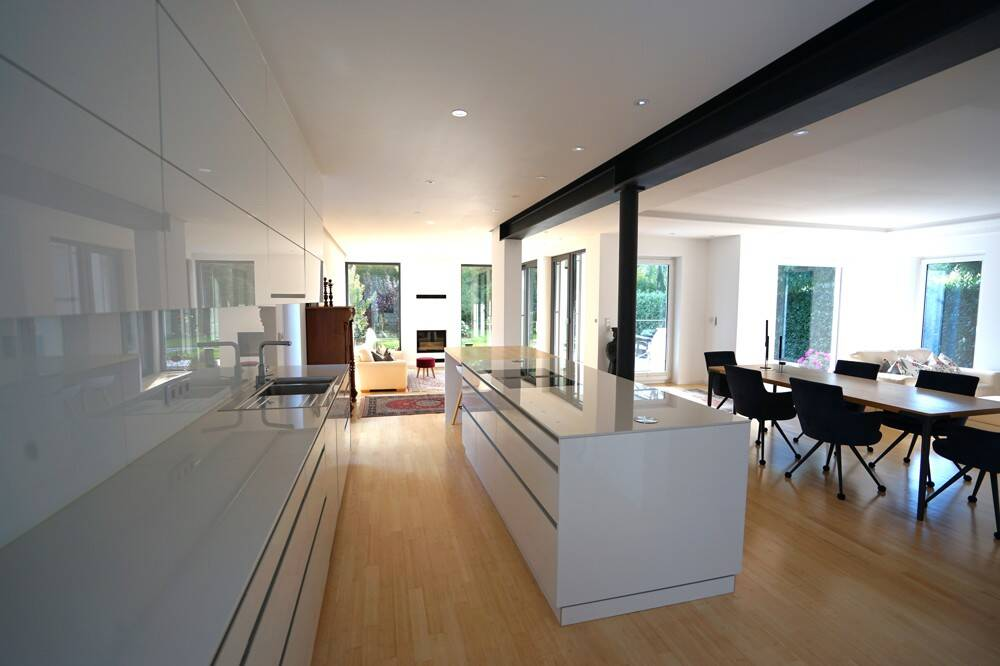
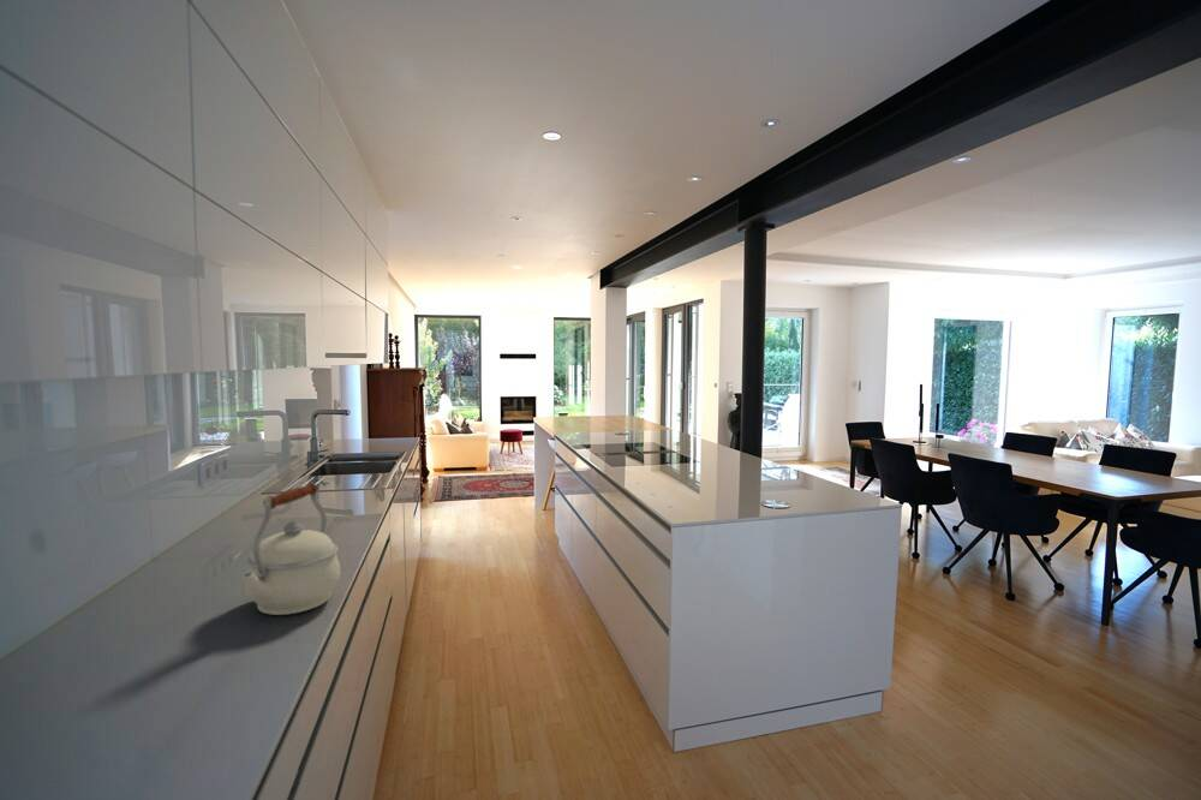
+ kettle [241,482,341,616]
